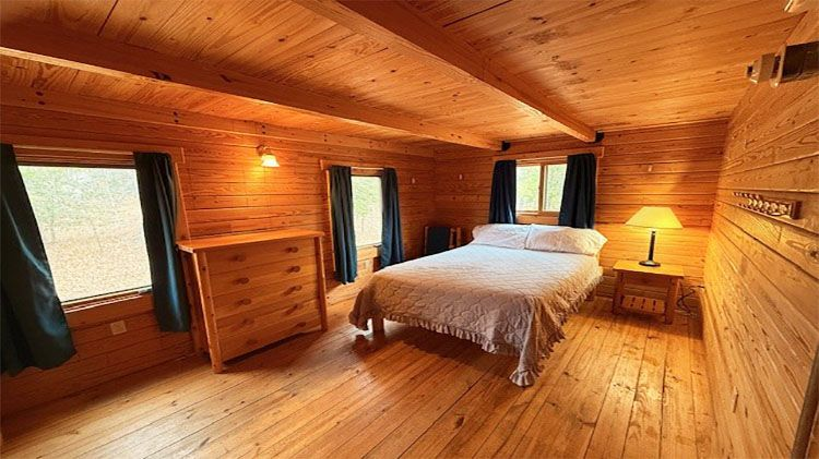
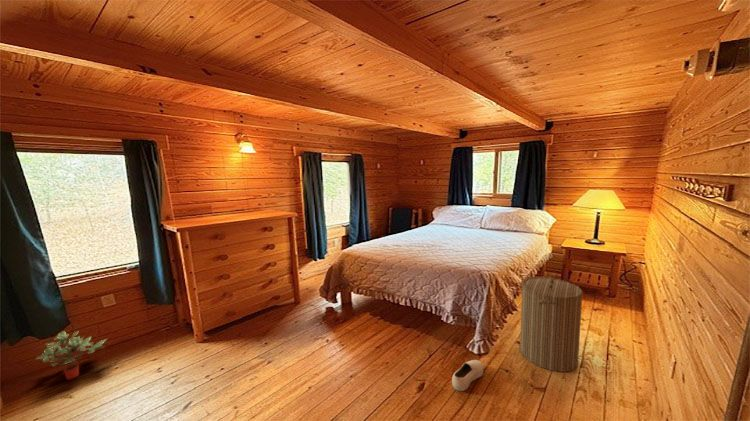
+ potted plant [33,330,108,381]
+ laundry hamper [519,273,584,373]
+ shoe [451,359,485,392]
